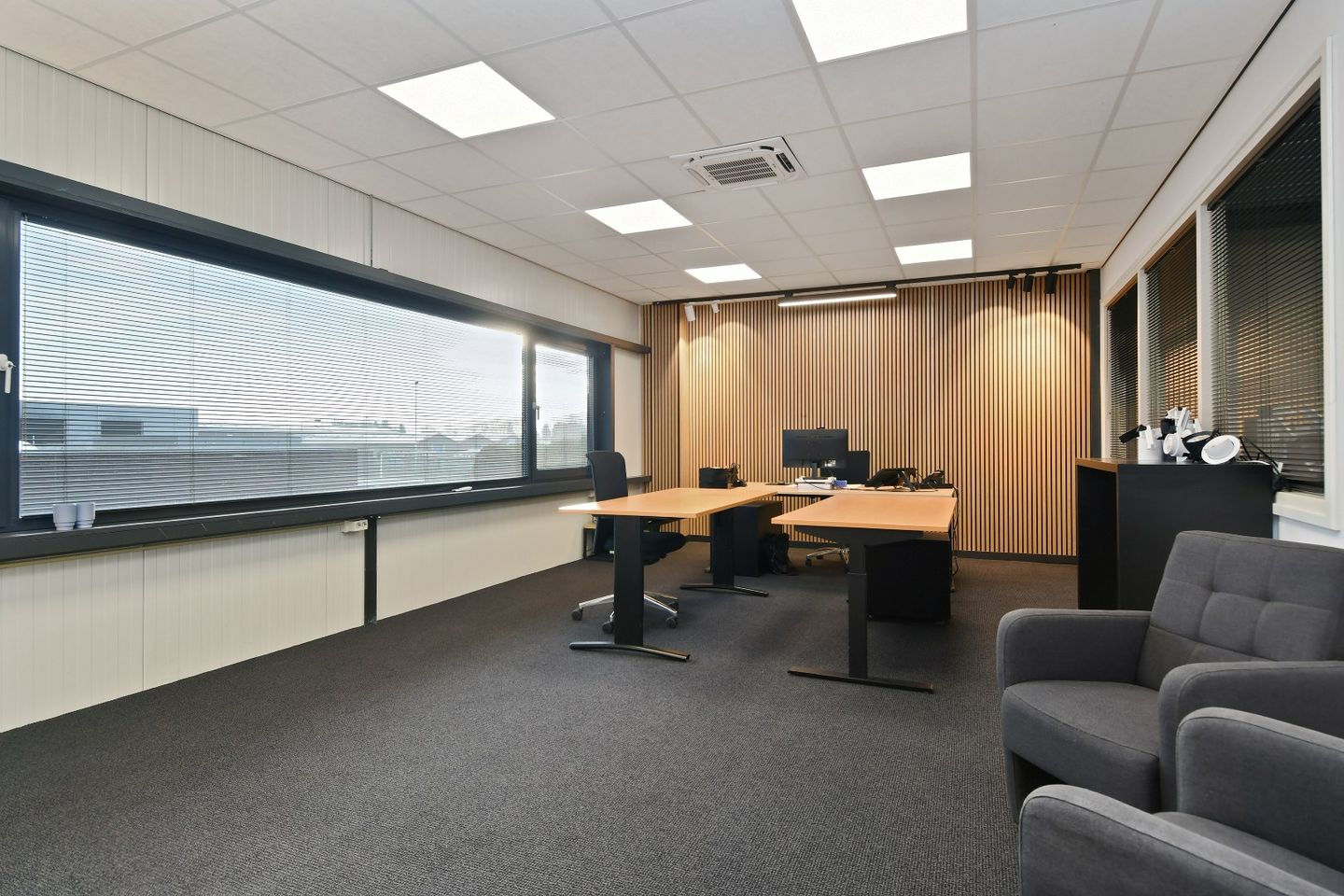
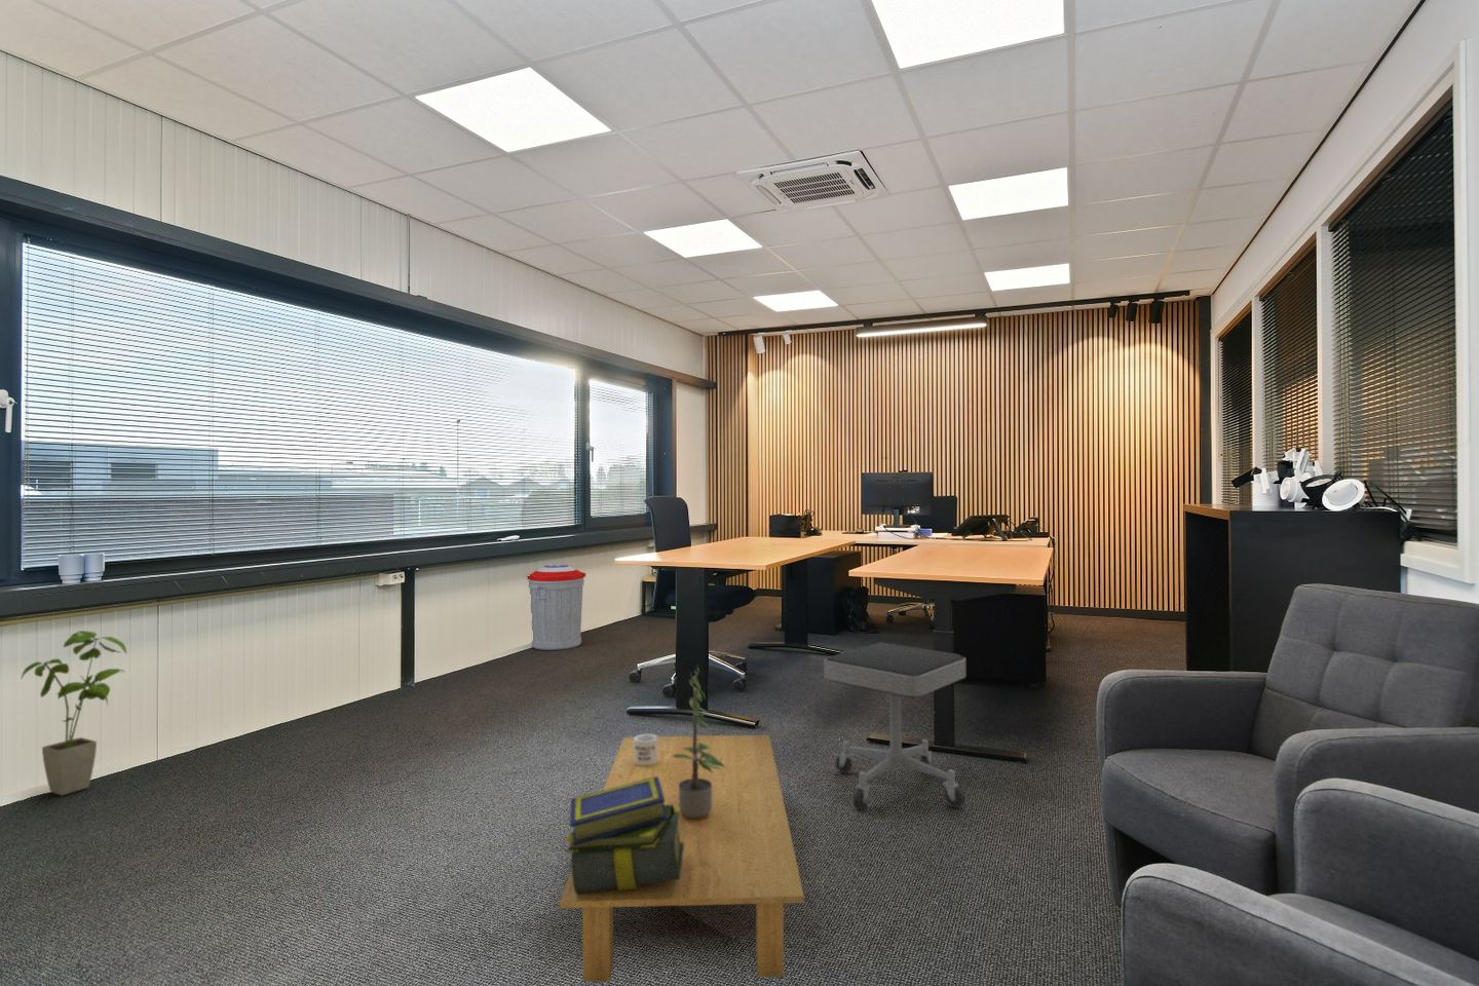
+ potted plant [671,662,726,819]
+ house plant [20,629,129,796]
+ stack of books [562,777,684,894]
+ trash can [526,563,587,651]
+ coffee table [559,734,806,983]
+ mug [634,733,658,766]
+ stool [823,640,966,811]
